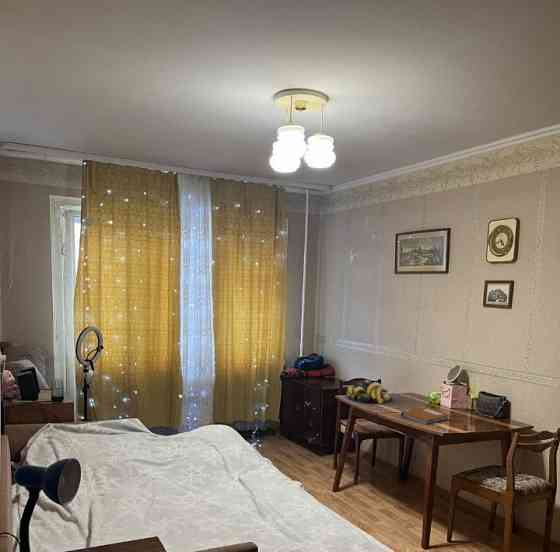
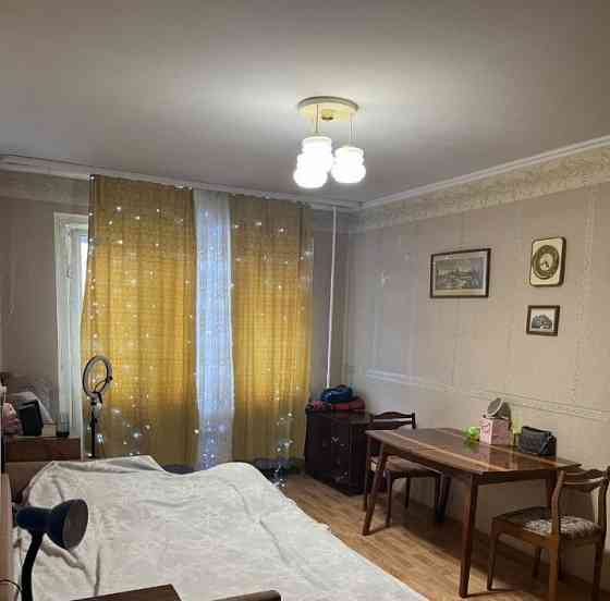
- notebook [400,405,450,425]
- fruit bowl [346,379,394,405]
